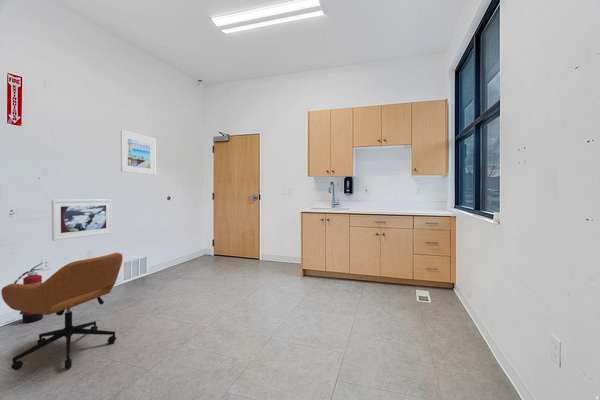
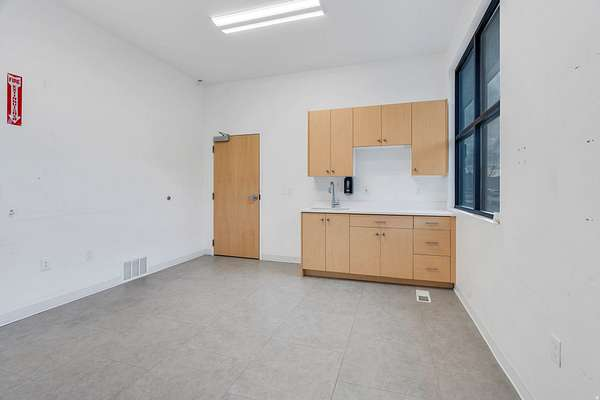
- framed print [51,198,113,242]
- office chair [0,252,124,371]
- fire extinguisher [13,262,44,324]
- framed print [120,130,156,176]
